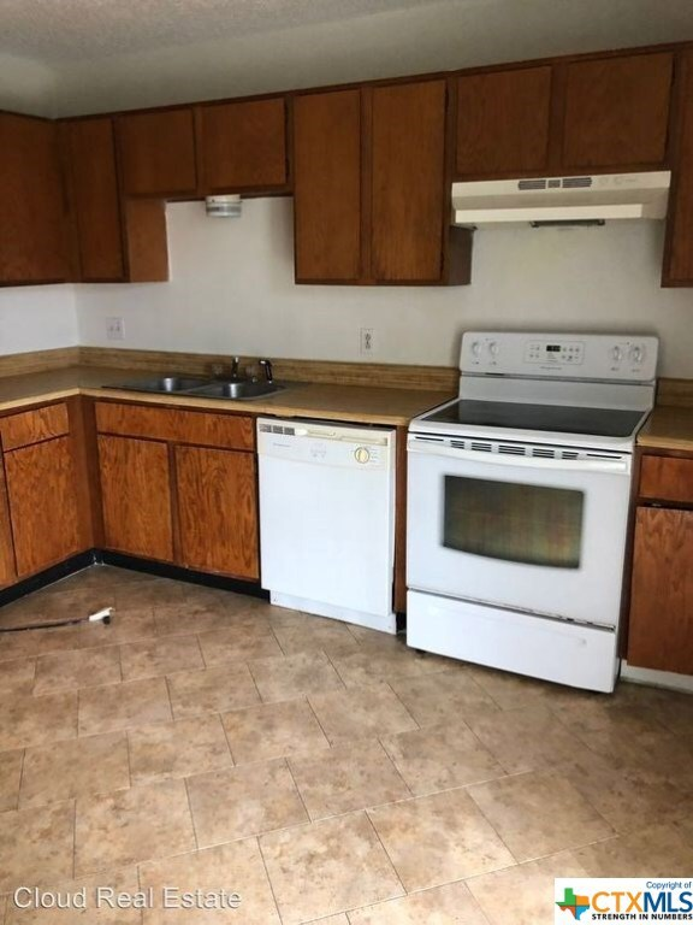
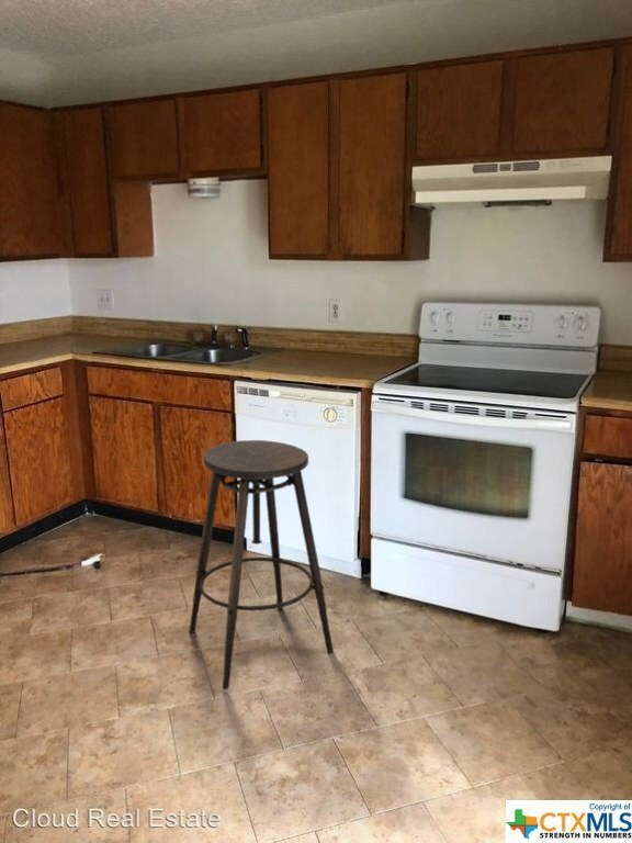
+ stool [188,439,335,690]
